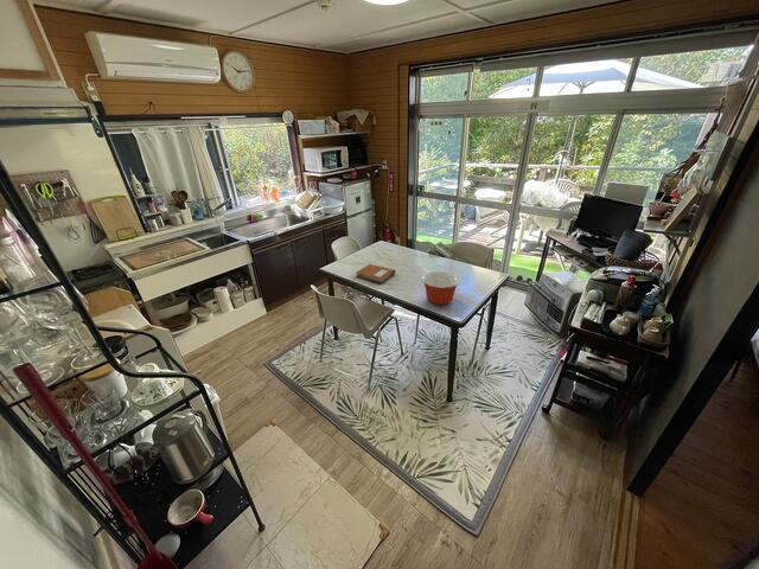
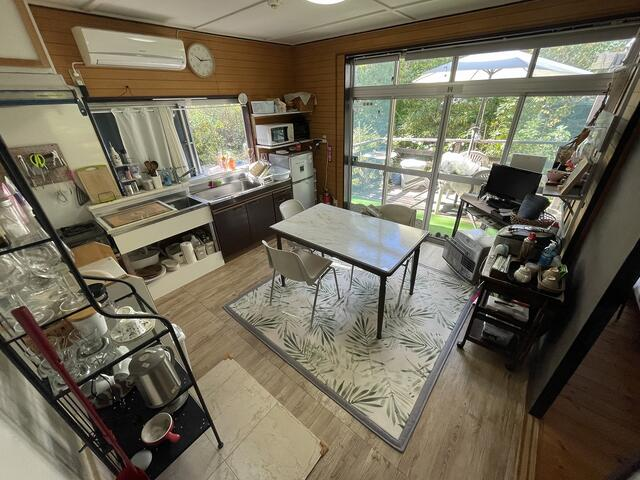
- mixing bowl [420,270,461,306]
- notebook [355,263,396,284]
